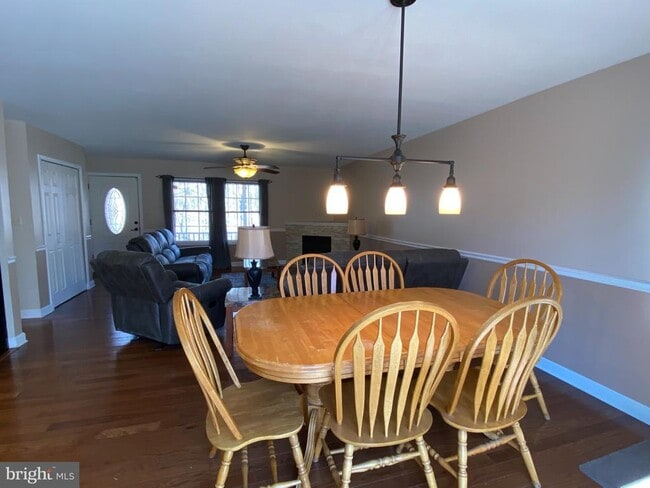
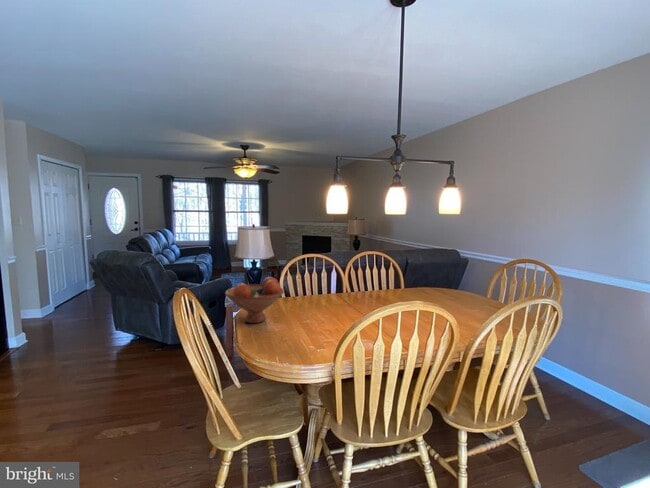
+ fruit bowl [224,276,285,324]
